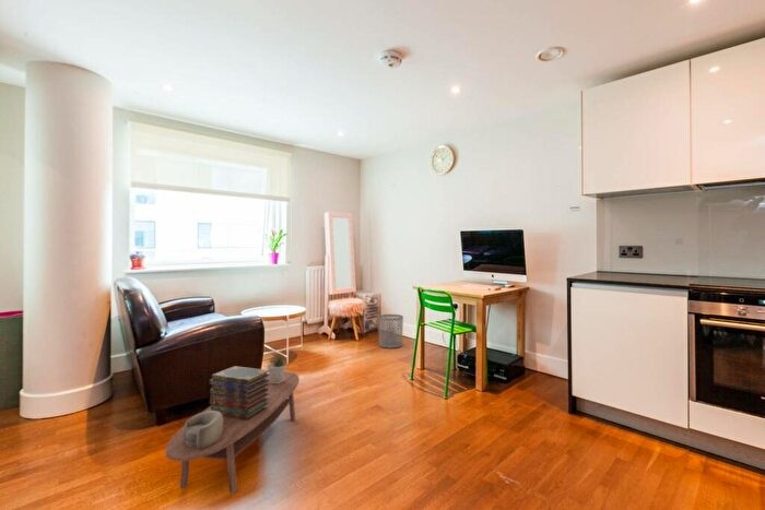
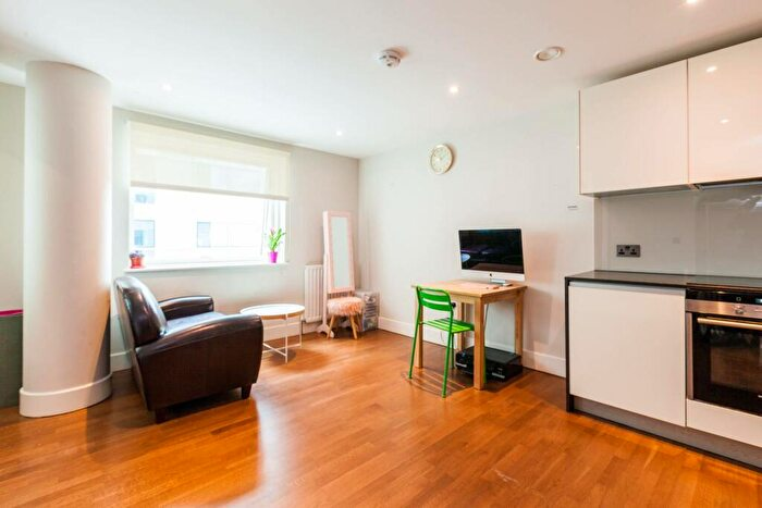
- potted plant [267,351,287,383]
- coffee table [164,371,301,494]
- decorative bowl [184,411,223,449]
- book stack [209,365,270,420]
- waste bin [377,313,404,349]
